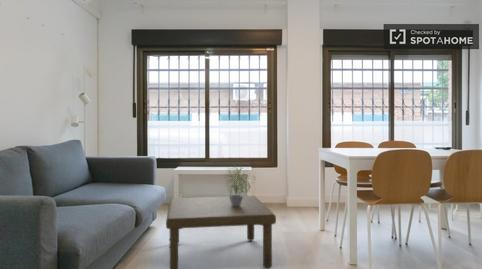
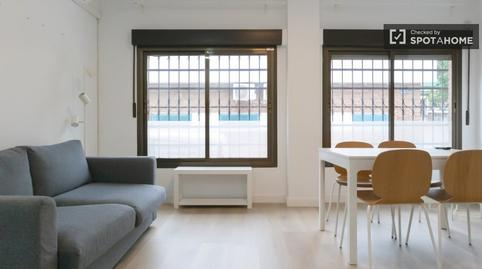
- potted plant [222,165,258,206]
- coffee table [165,195,277,269]
